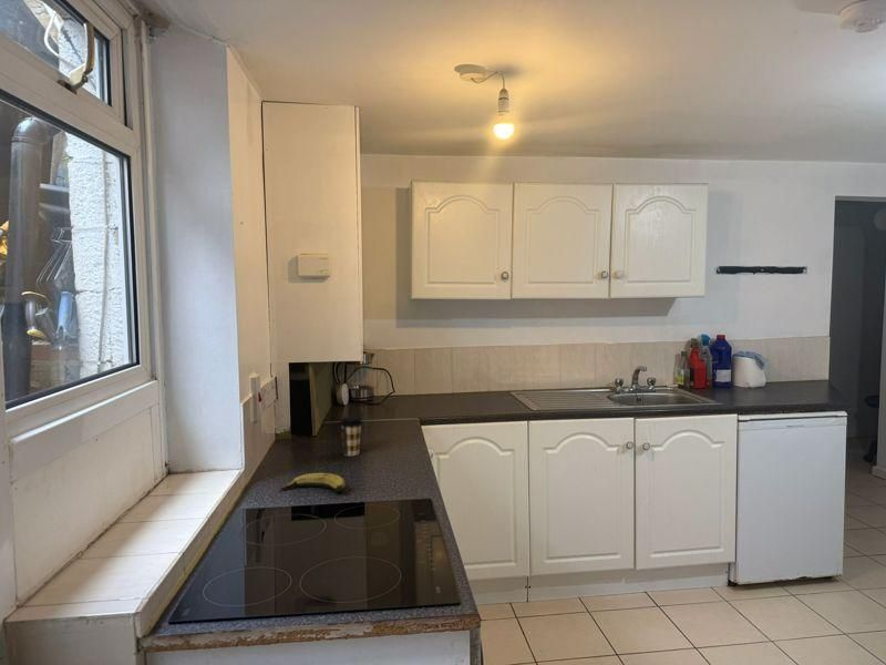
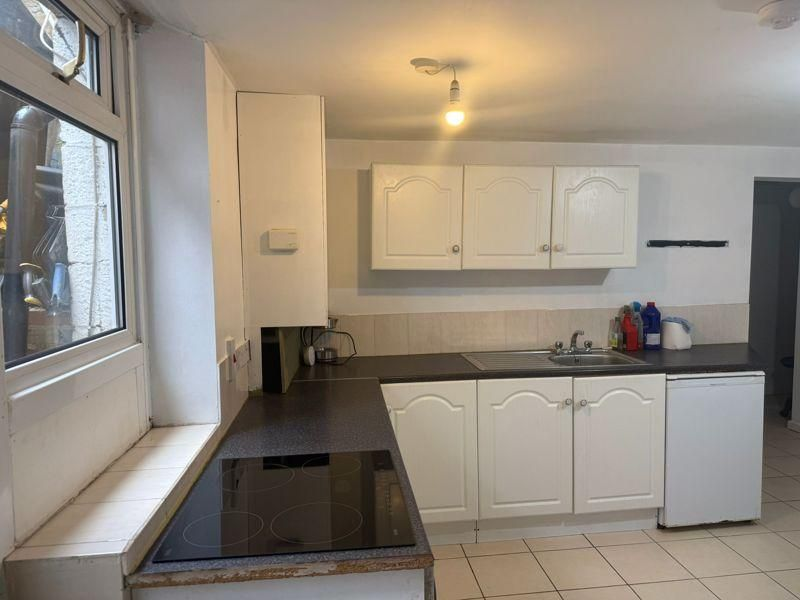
- banana [277,472,347,493]
- coffee cup [339,416,363,457]
